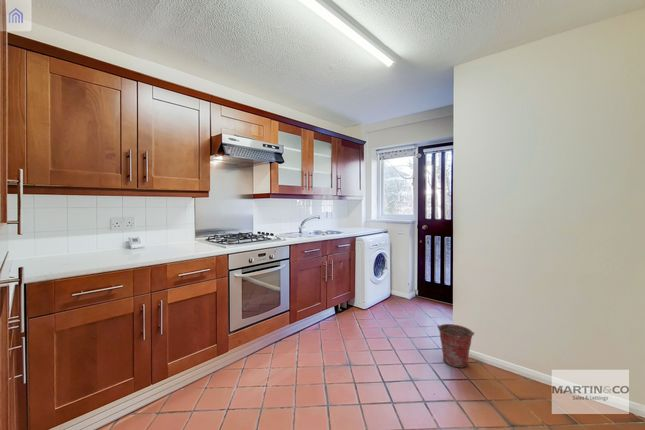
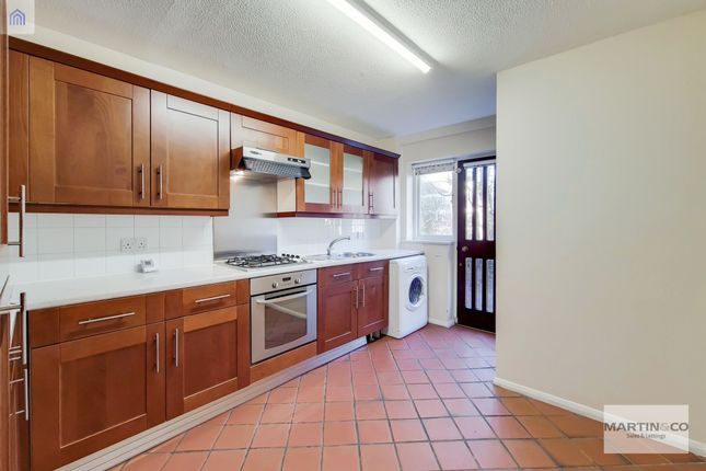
- bucket [436,323,476,369]
